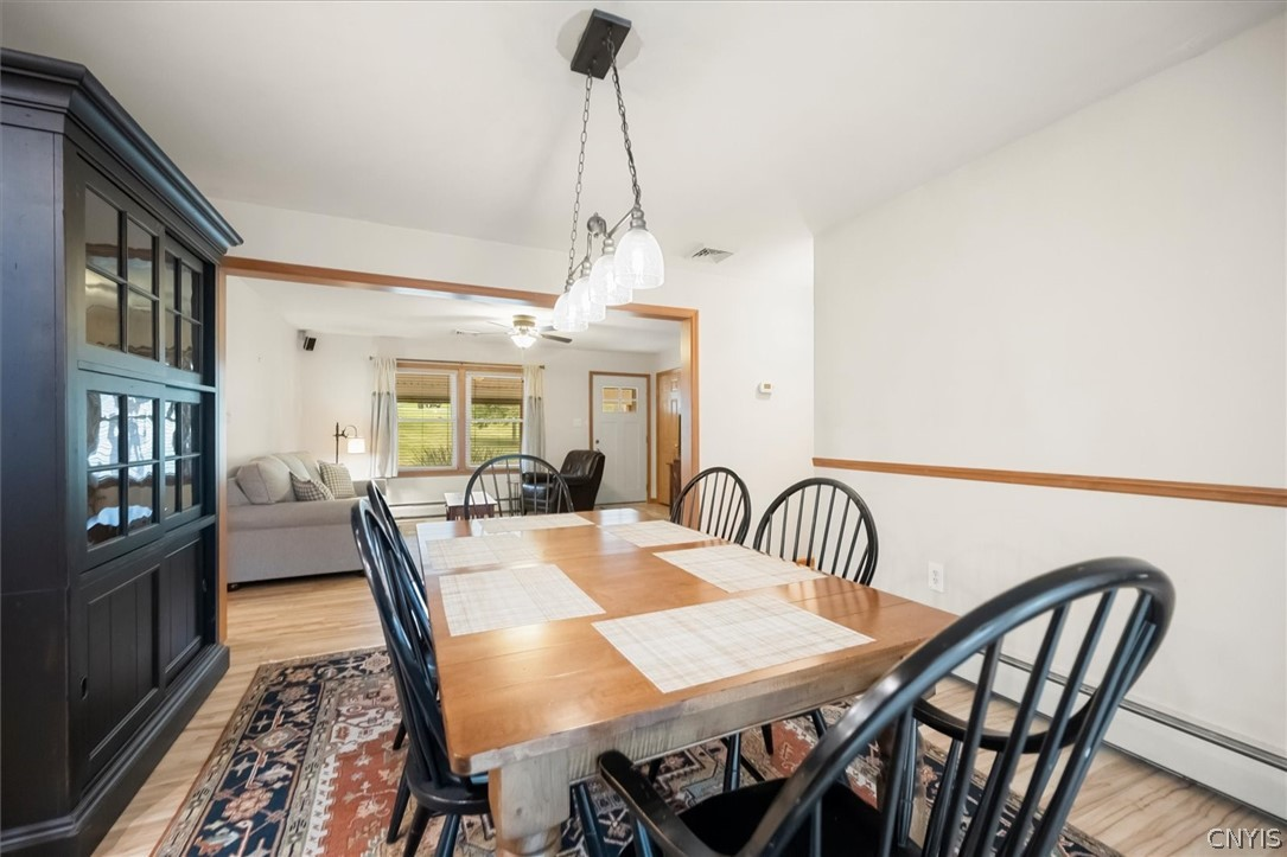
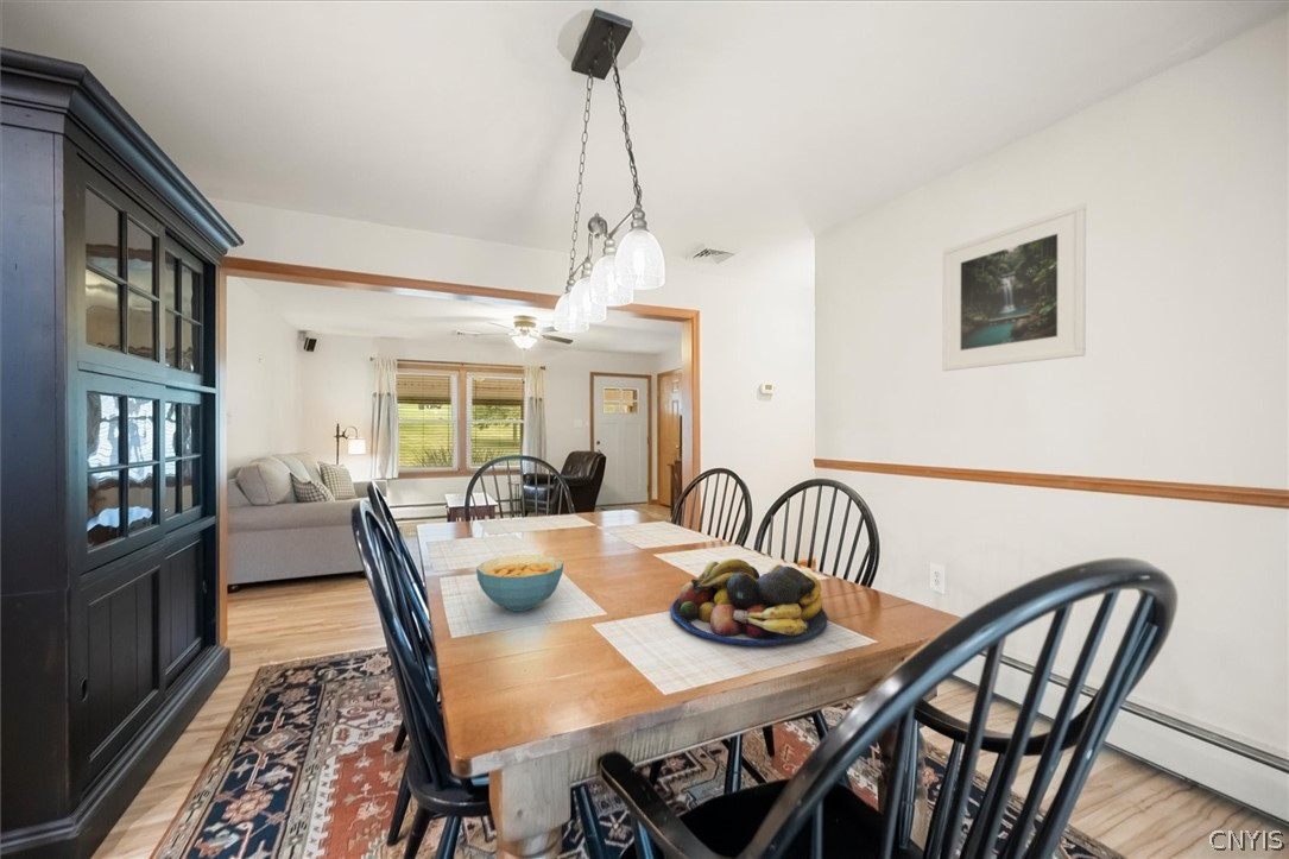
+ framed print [941,202,1087,372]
+ cereal bowl [475,554,564,612]
+ fruit bowl [669,557,829,648]
